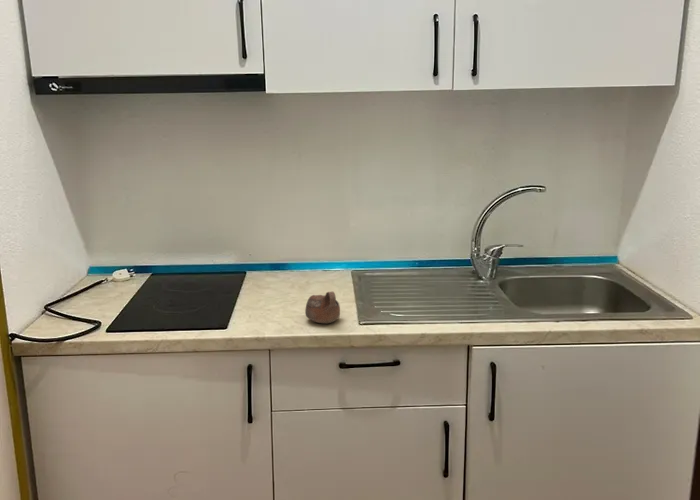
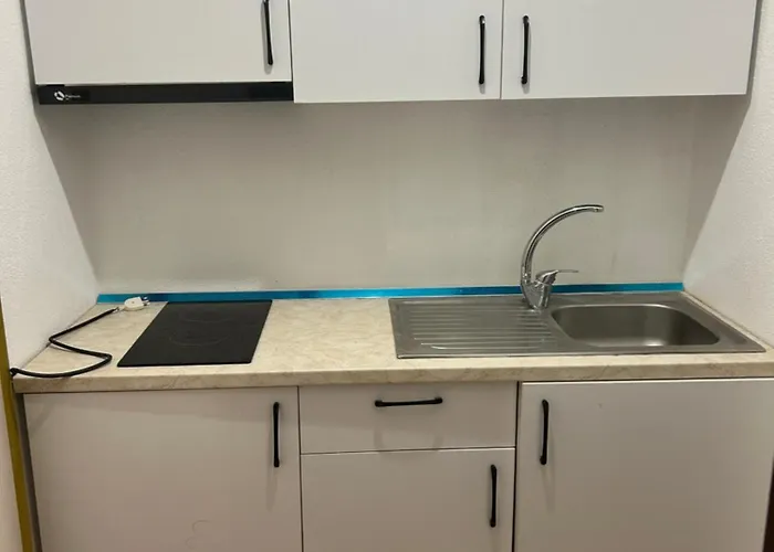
- cup [304,291,341,324]
